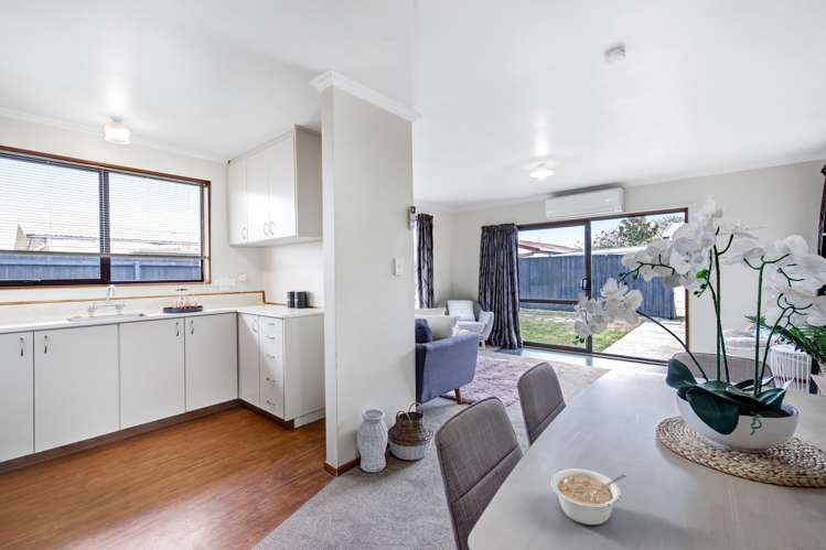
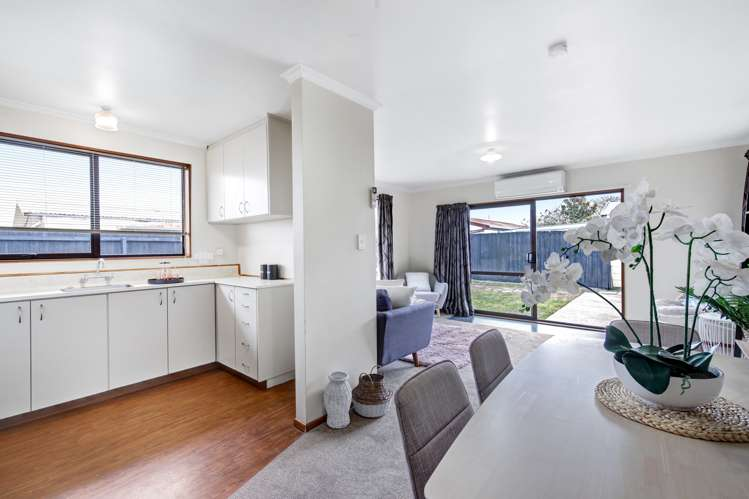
- legume [550,467,627,526]
